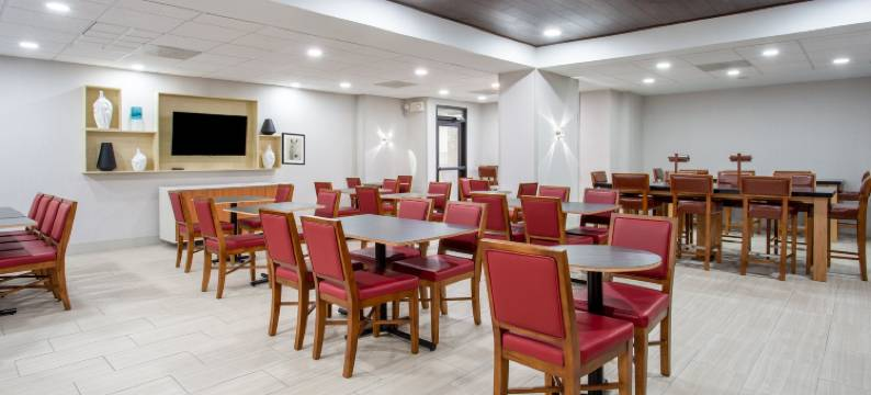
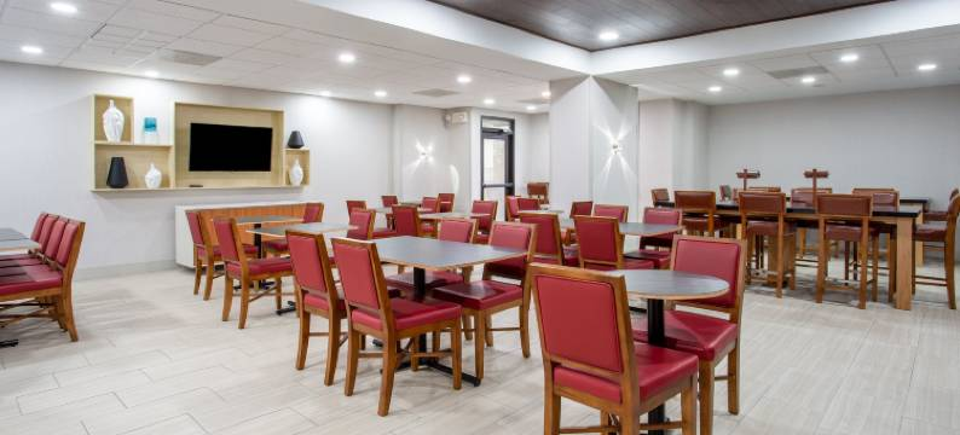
- wall art [281,132,306,166]
